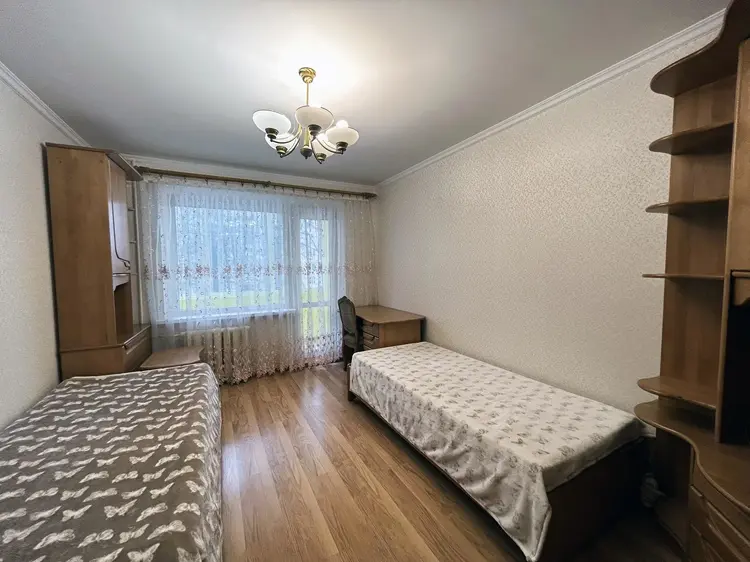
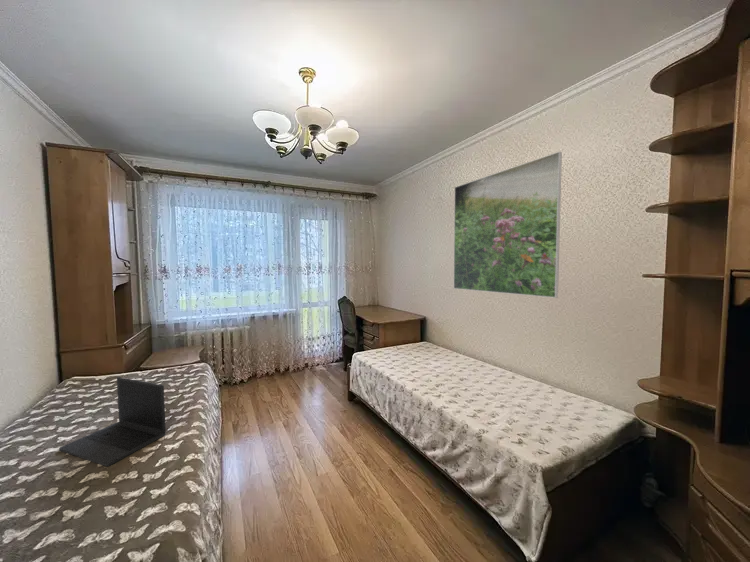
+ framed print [453,151,563,299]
+ laptop [58,376,167,467]
